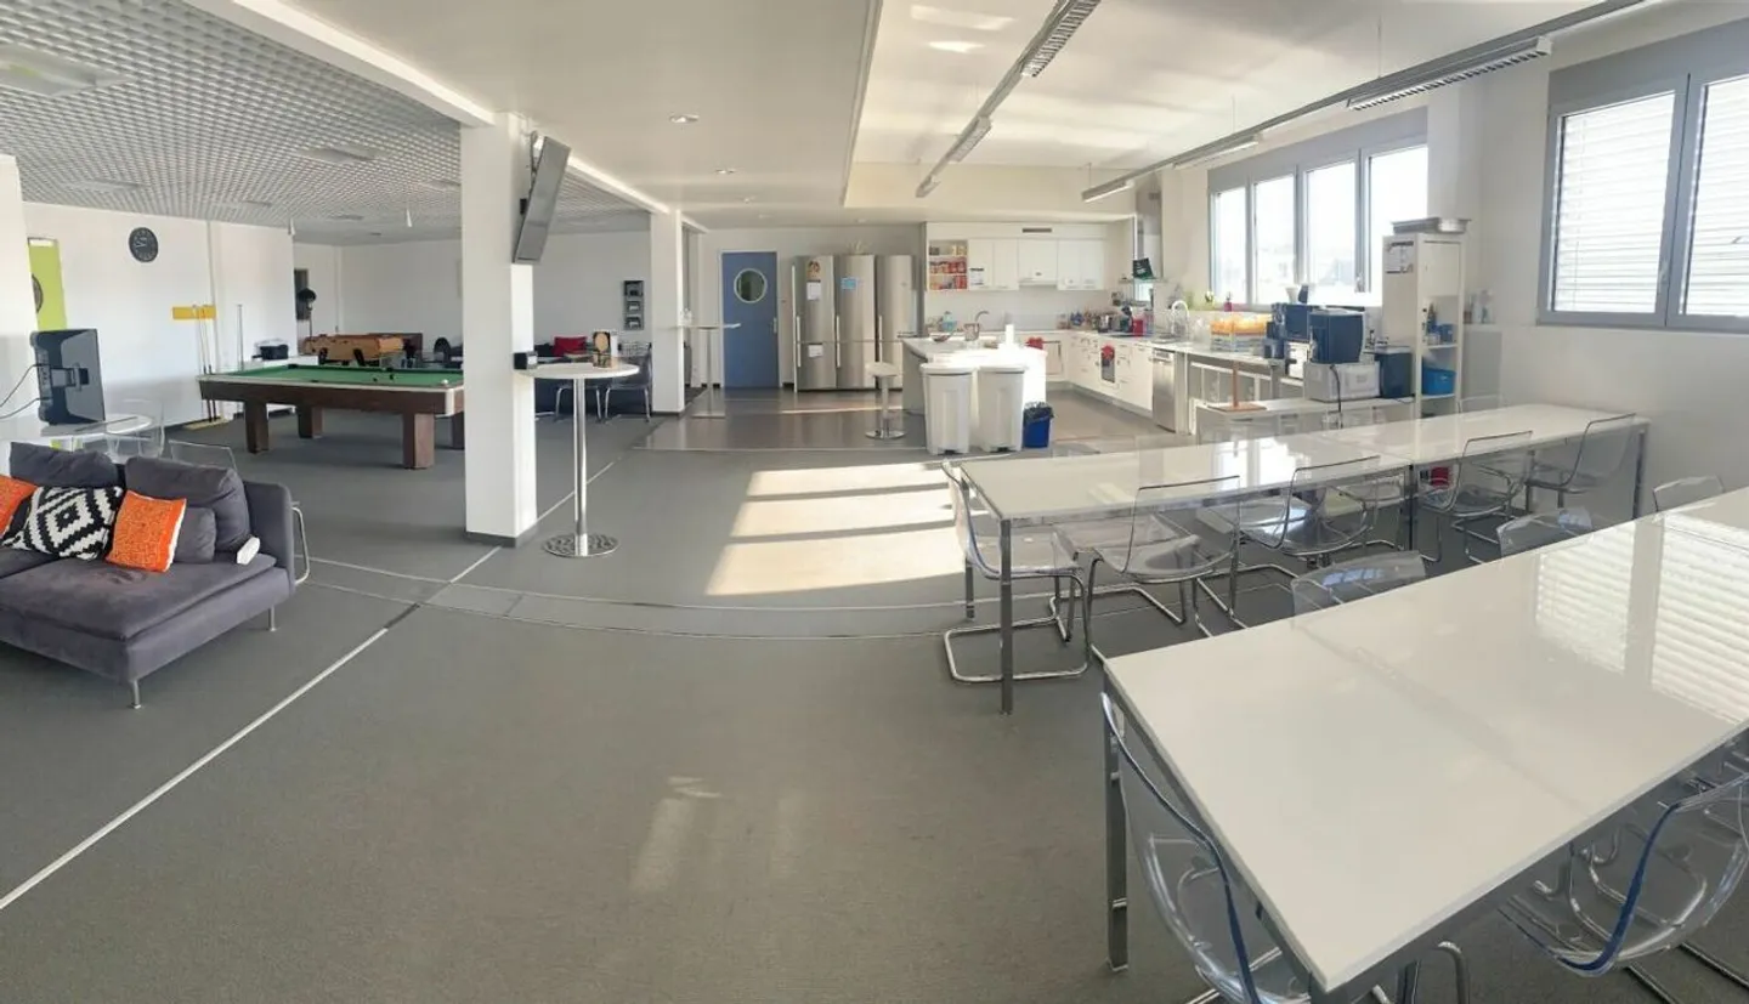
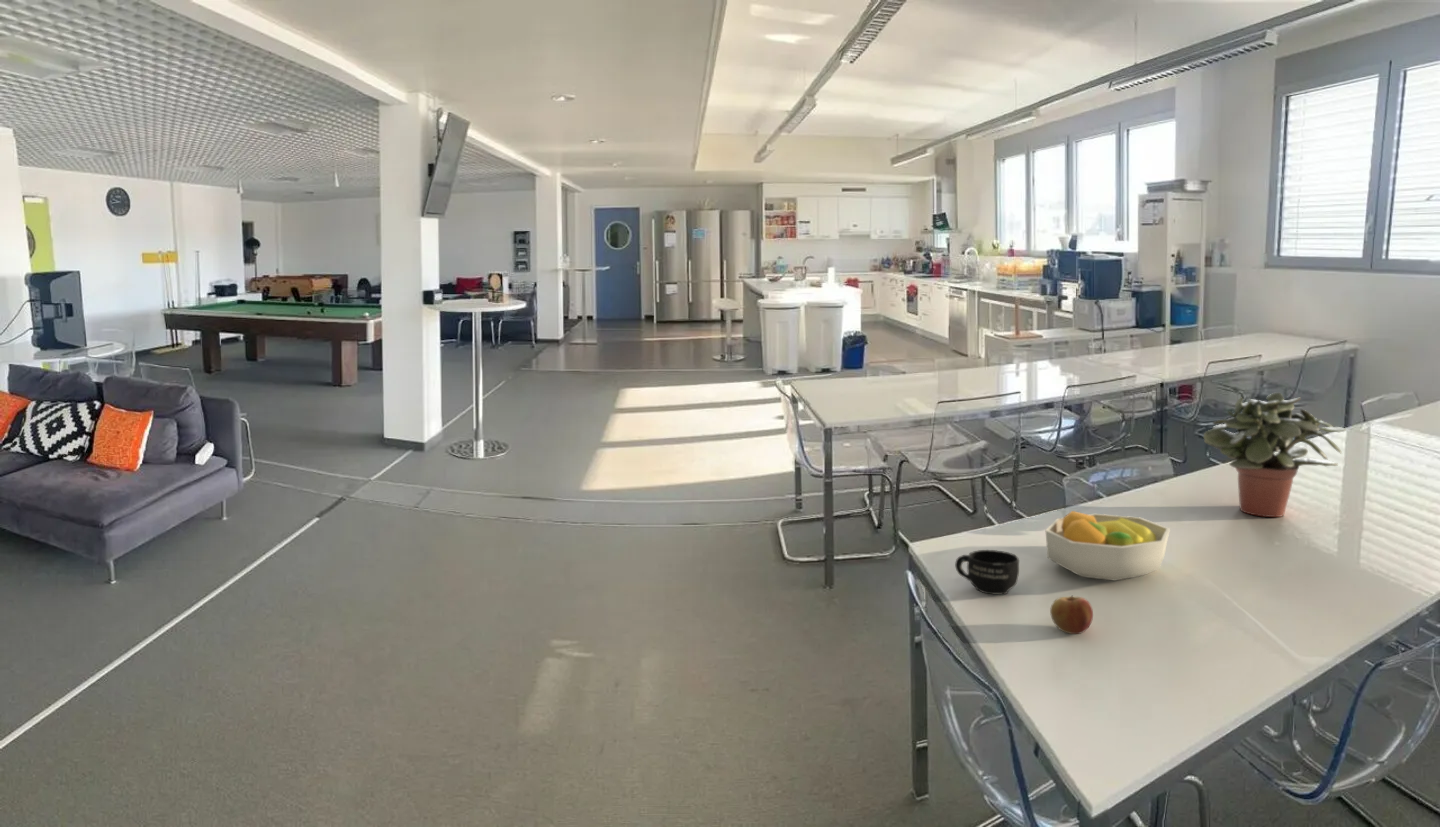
+ potted plant [1203,392,1347,518]
+ apple [1049,595,1094,635]
+ mug [954,549,1020,595]
+ fruit bowl [1044,510,1171,582]
